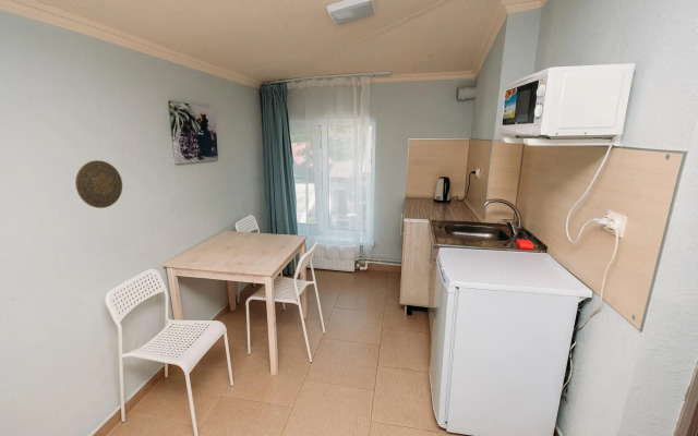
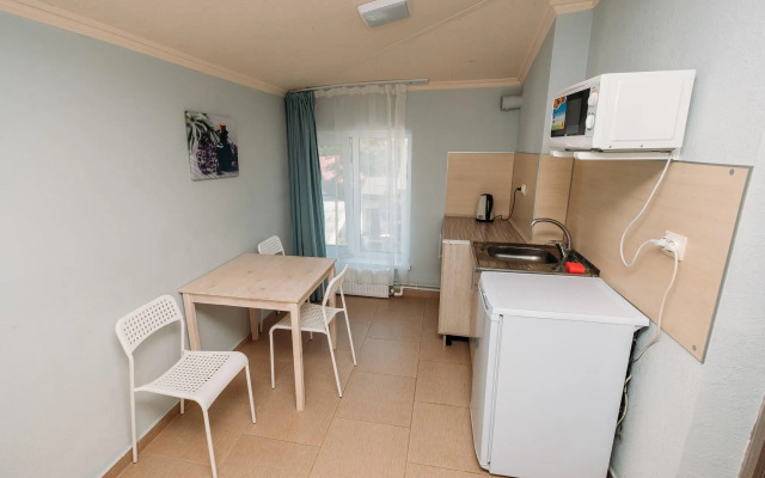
- decorative plate [74,159,123,209]
